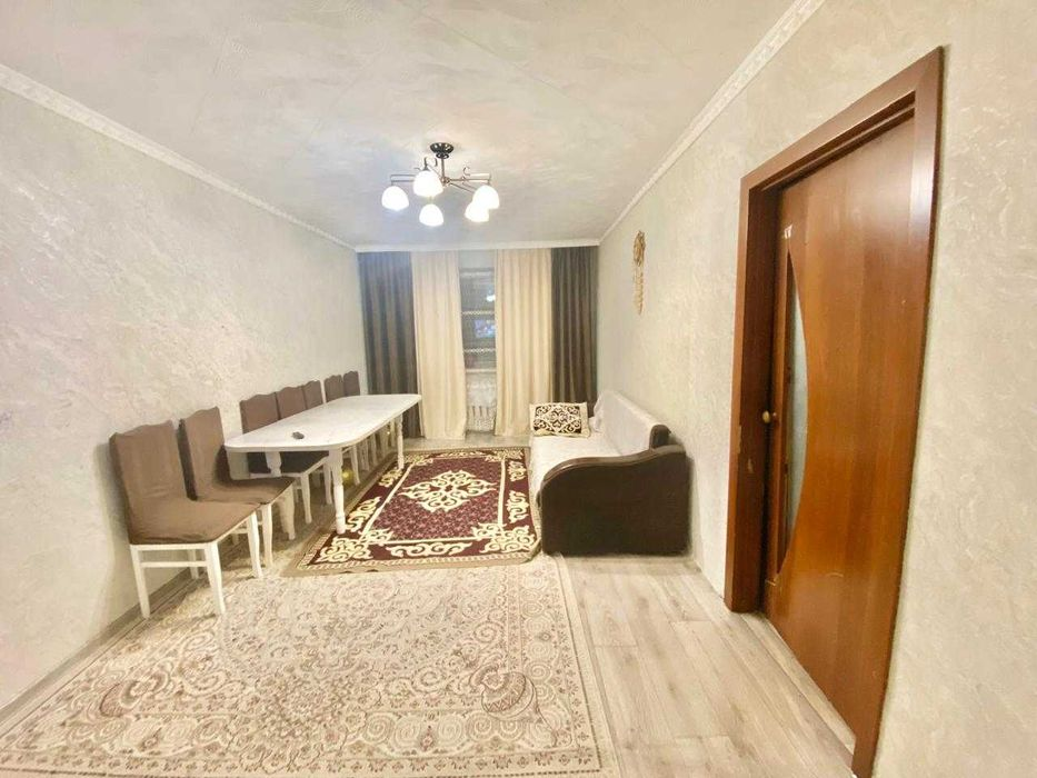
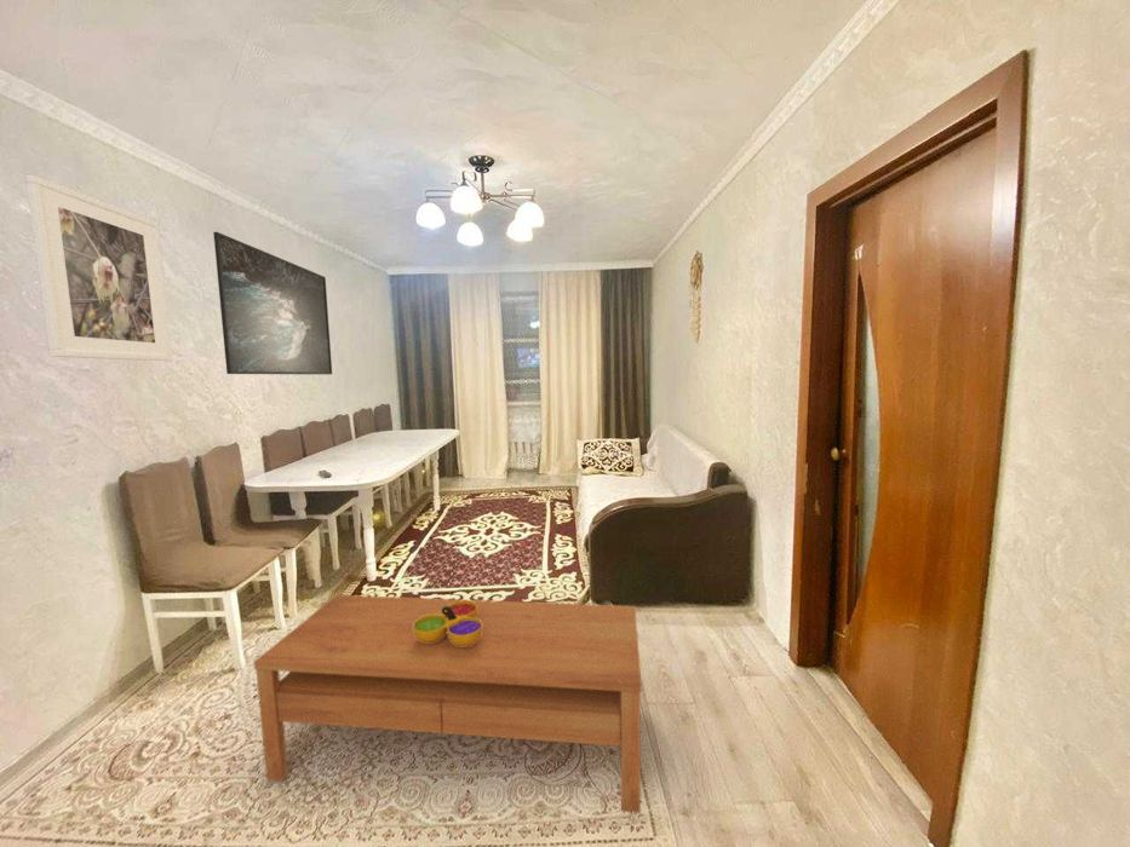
+ decorative bowl [413,599,482,646]
+ coffee table [253,594,642,814]
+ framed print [24,174,174,362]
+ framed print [212,231,333,375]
